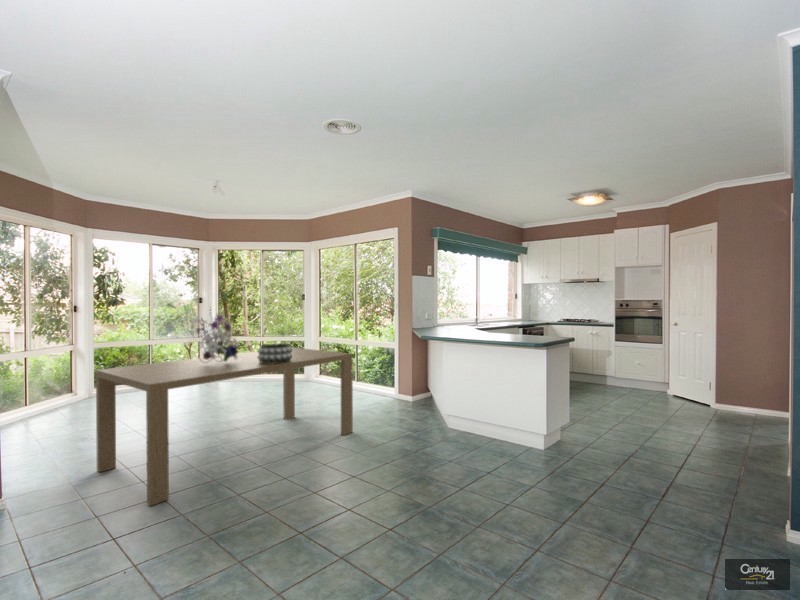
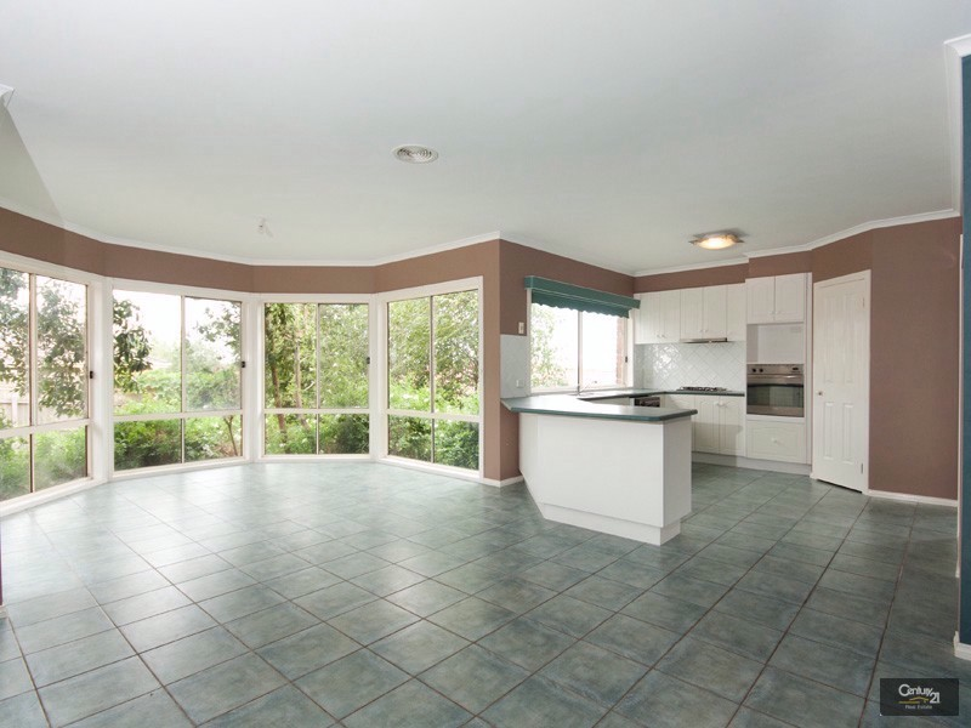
- decorative bowl [257,343,292,364]
- dining table [95,346,354,507]
- bouquet [187,307,242,365]
